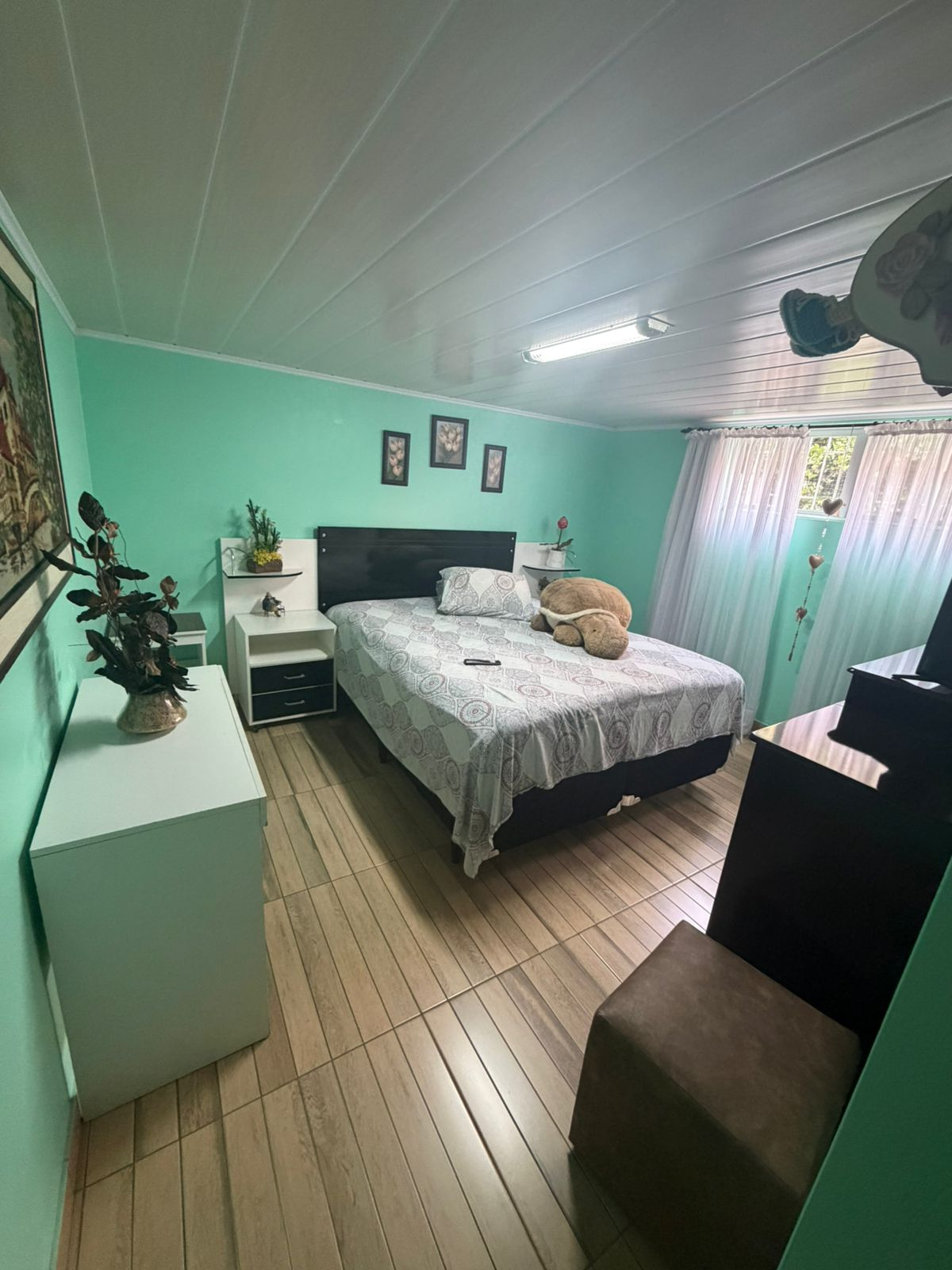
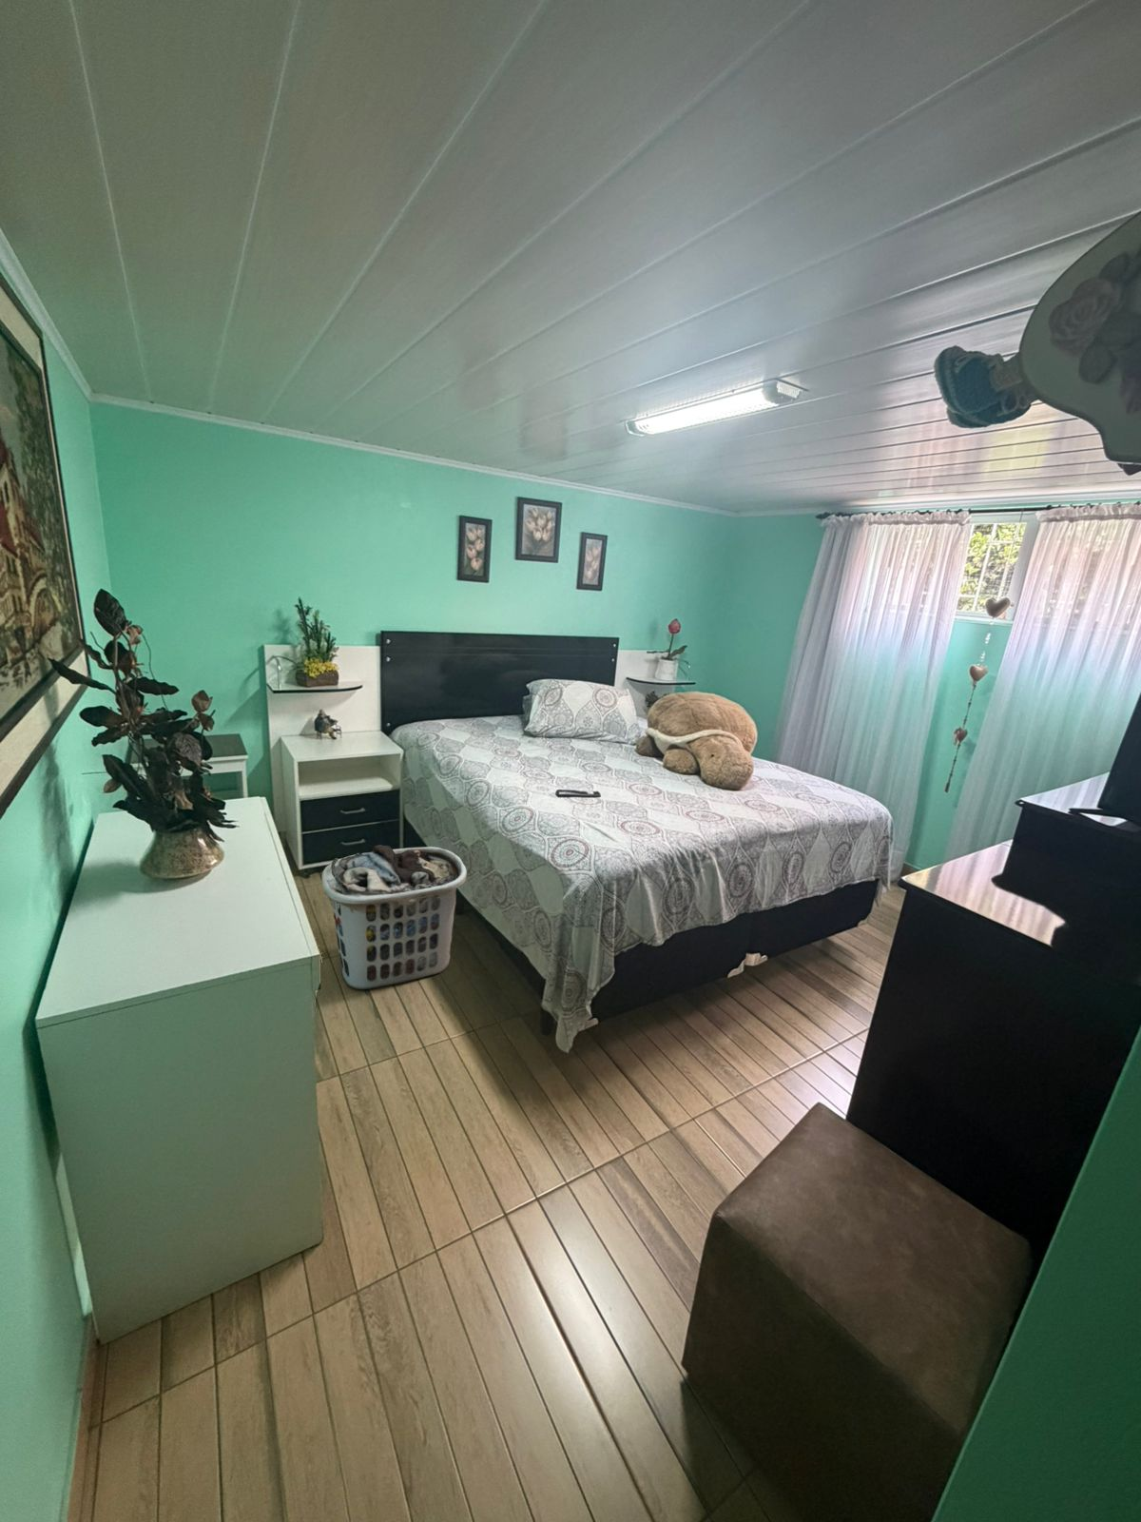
+ clothes hamper [321,844,467,990]
